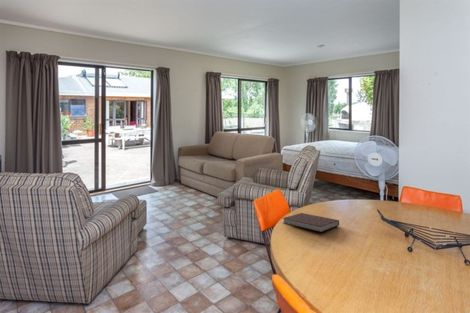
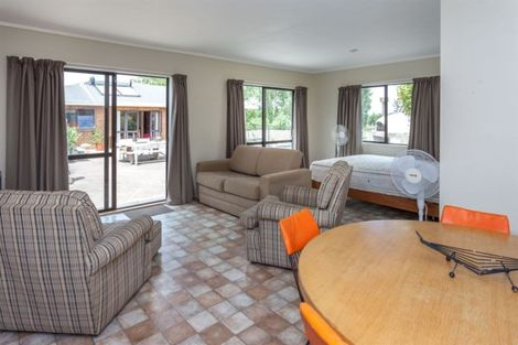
- notebook [282,212,340,233]
